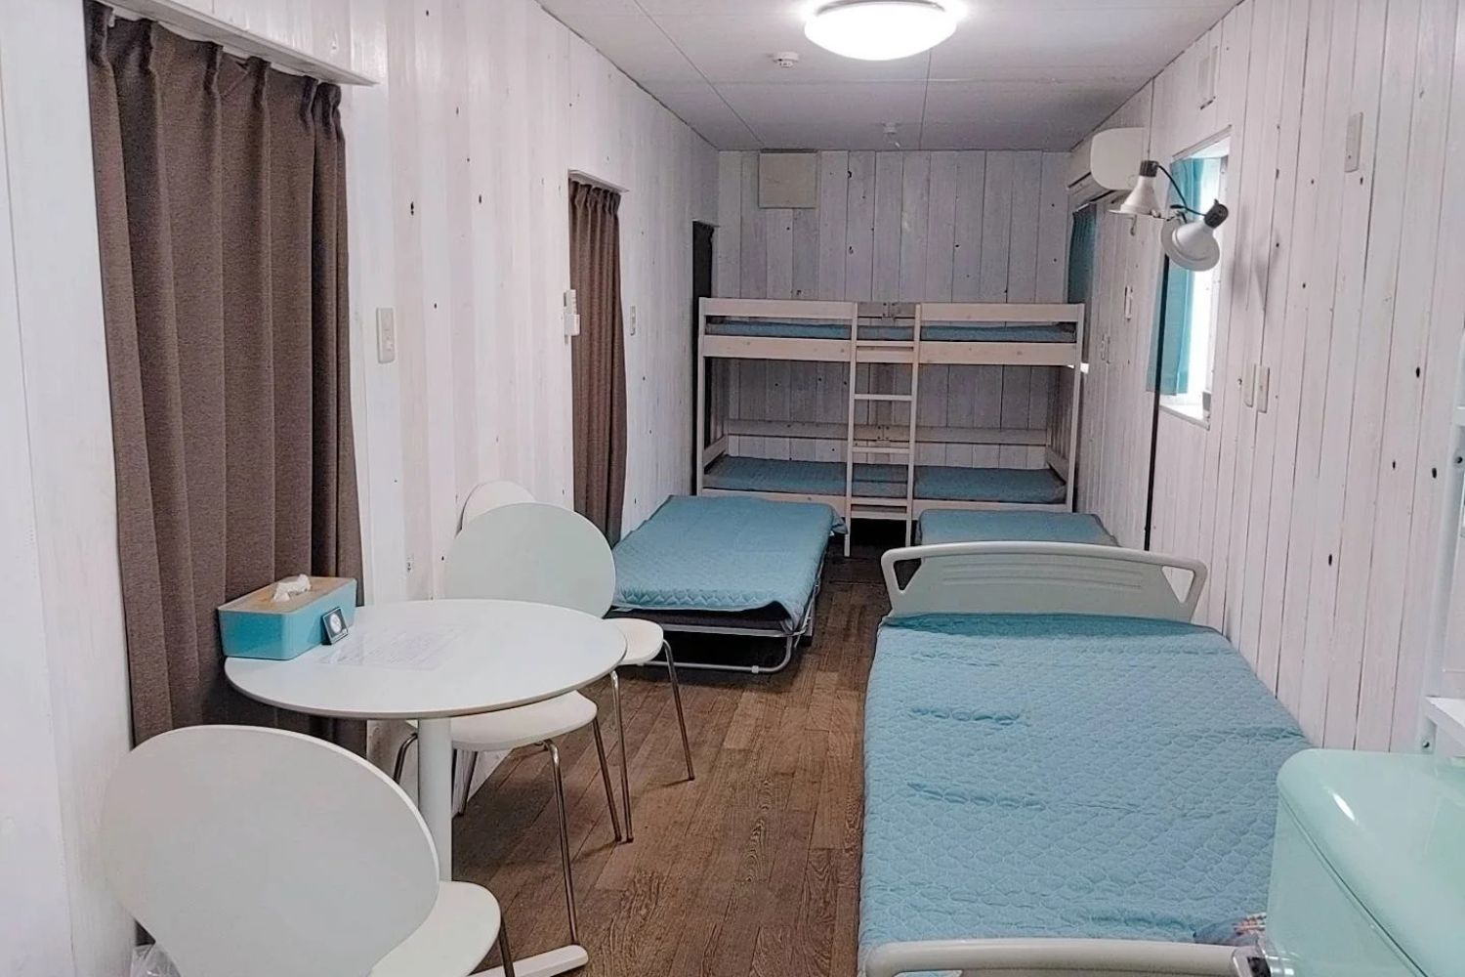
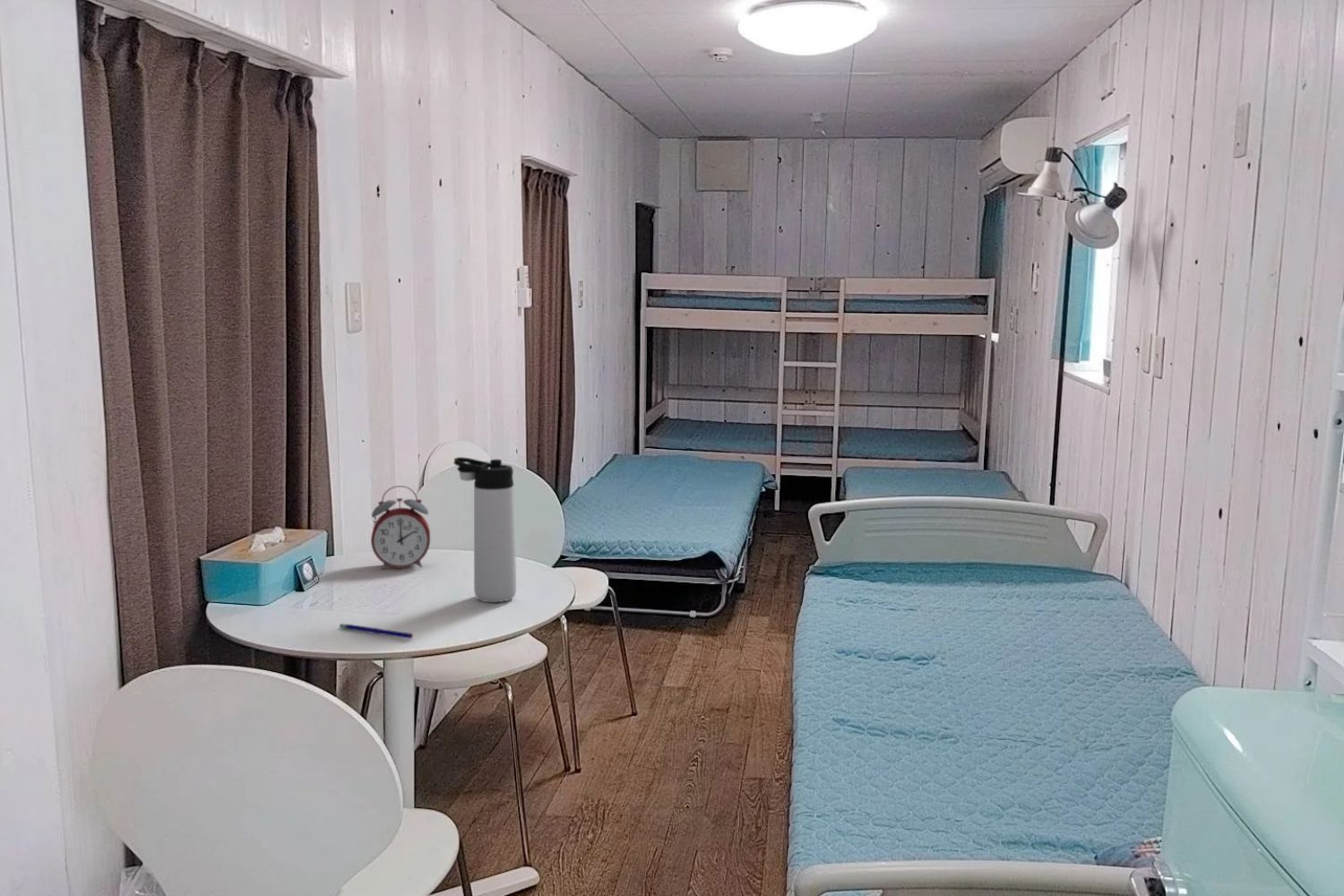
+ alarm clock [370,485,431,571]
+ thermos bottle [452,456,517,603]
+ pen [339,623,414,640]
